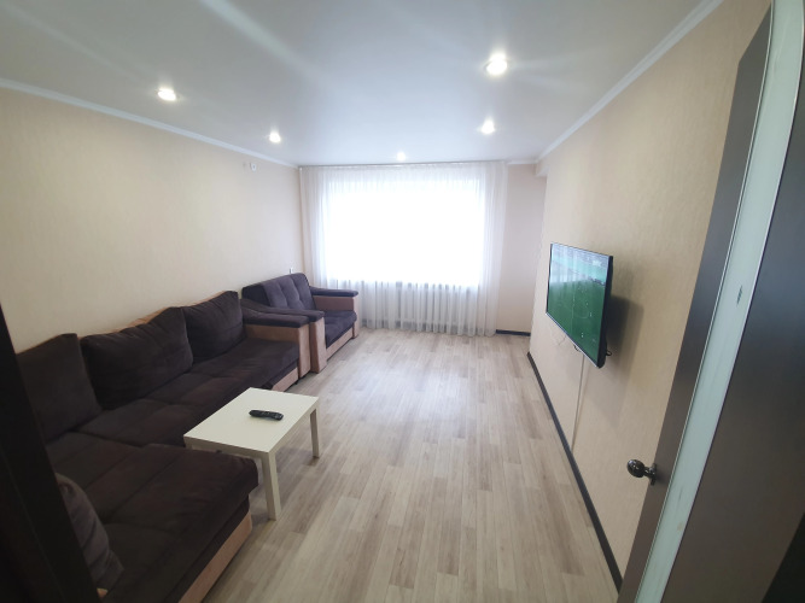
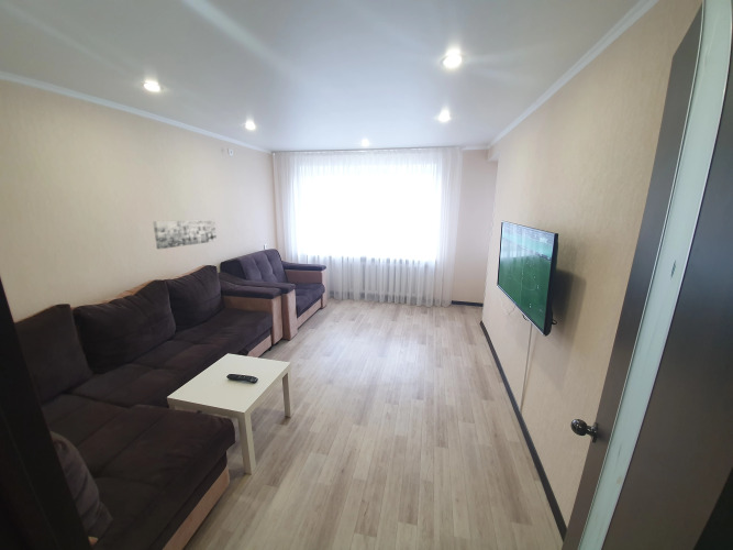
+ wall art [152,219,218,250]
